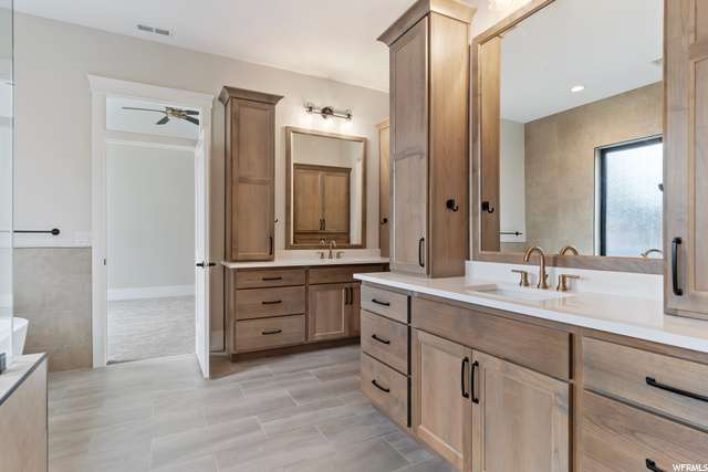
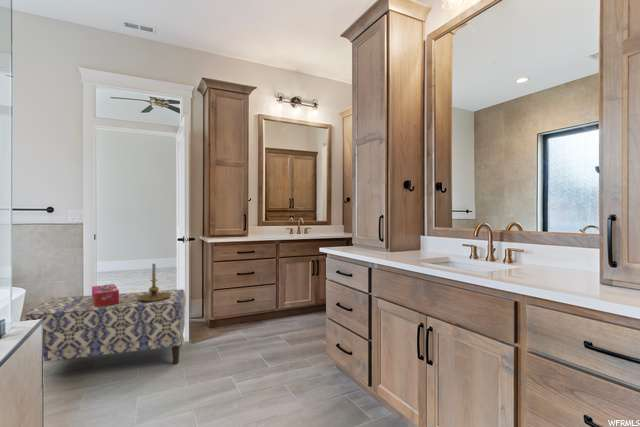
+ bench [19,288,187,365]
+ candle holder [137,263,171,301]
+ tissue box [91,283,120,307]
